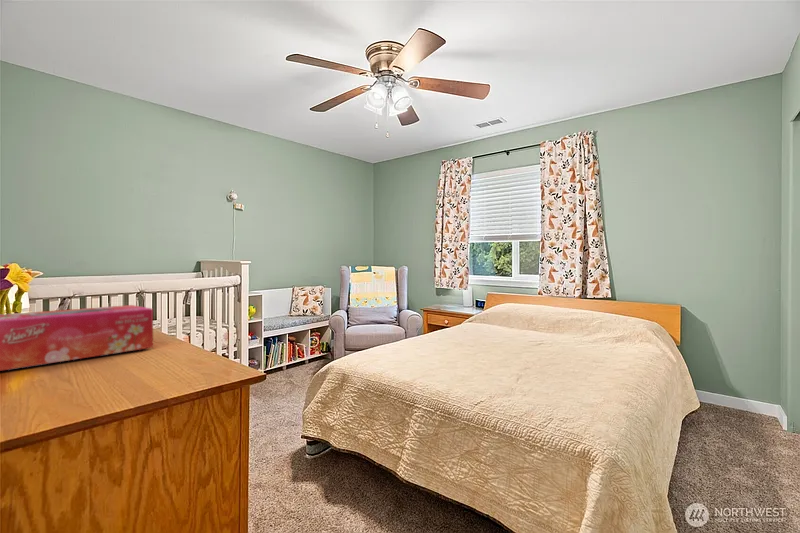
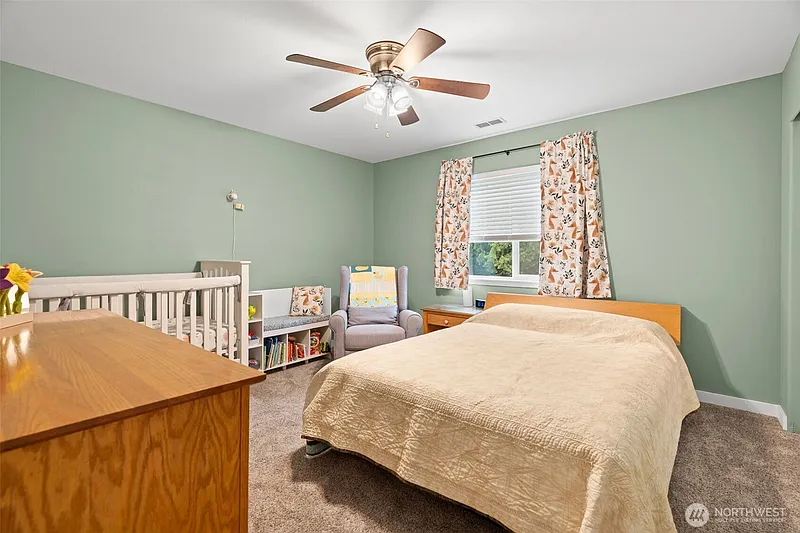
- tissue box [0,304,154,372]
